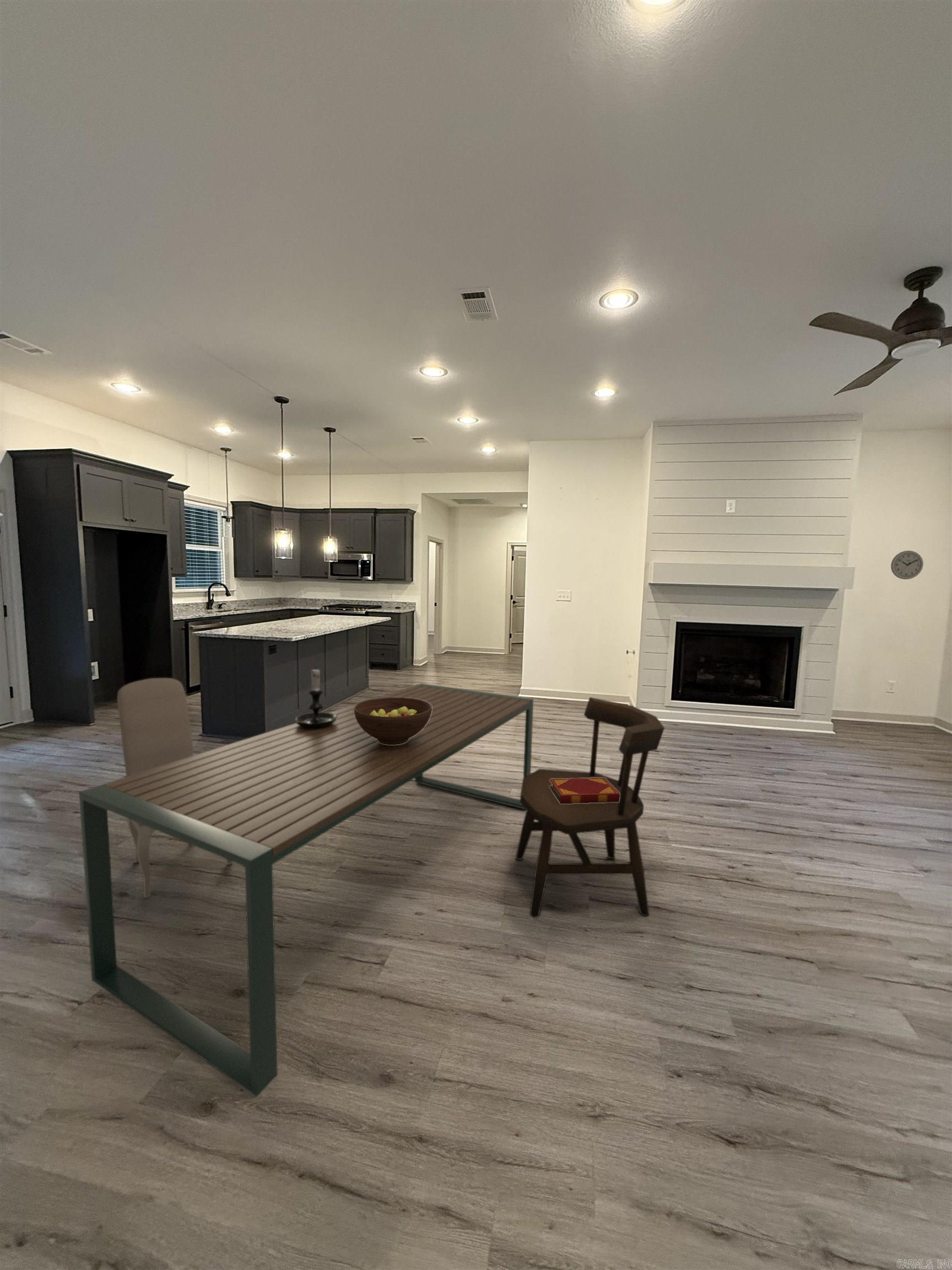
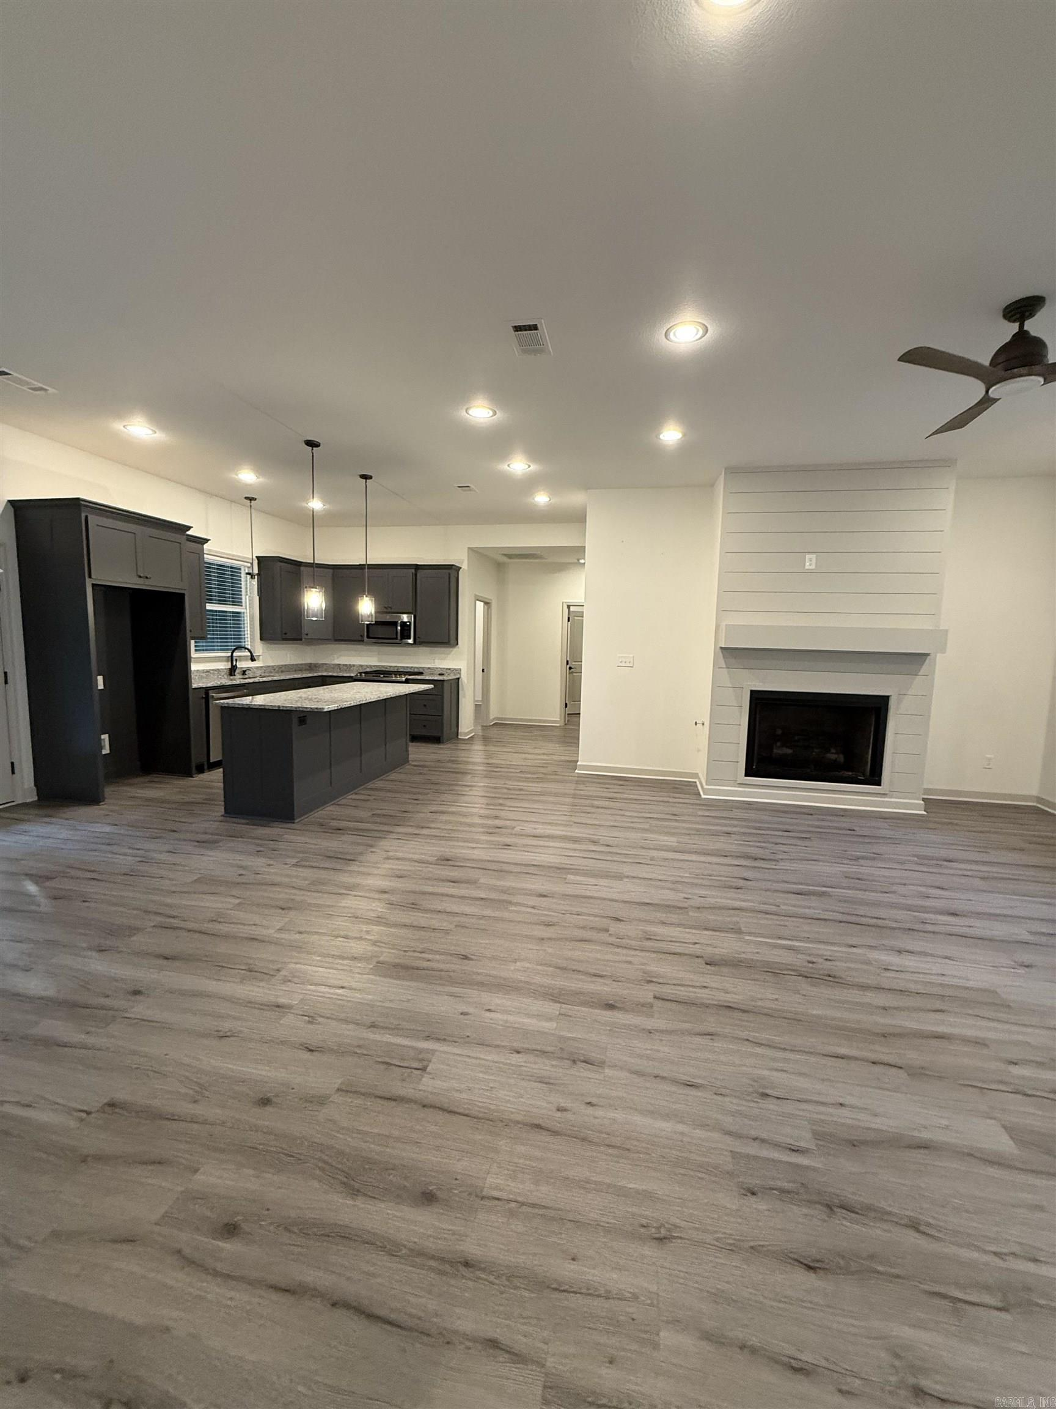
- candle holder [294,665,338,728]
- fruit bowl [354,697,432,745]
- hardback book [549,778,620,804]
- dining chair [515,697,665,919]
- dining table [78,683,534,1097]
- dining chair [117,677,233,899]
- wall clock [890,550,924,580]
